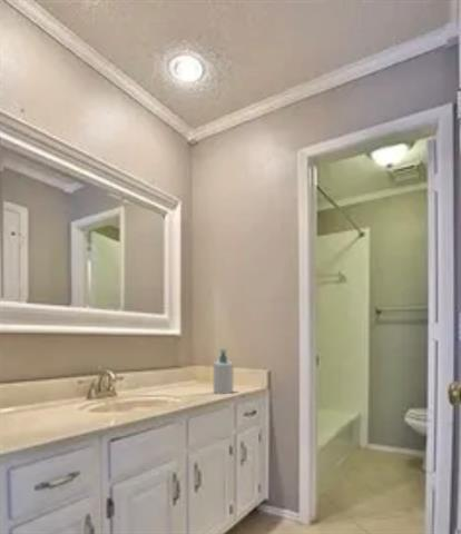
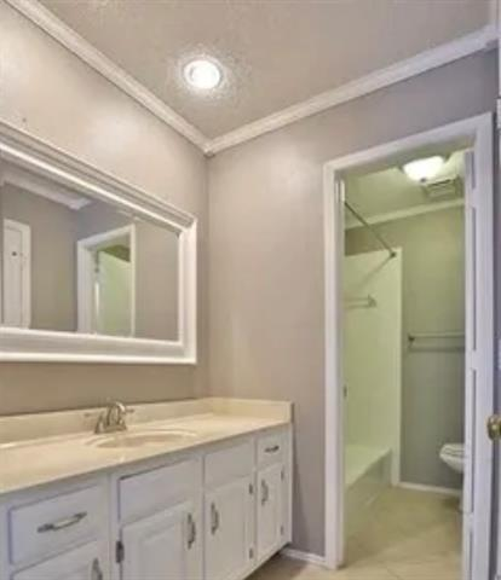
- soap bottle [213,348,234,395]
